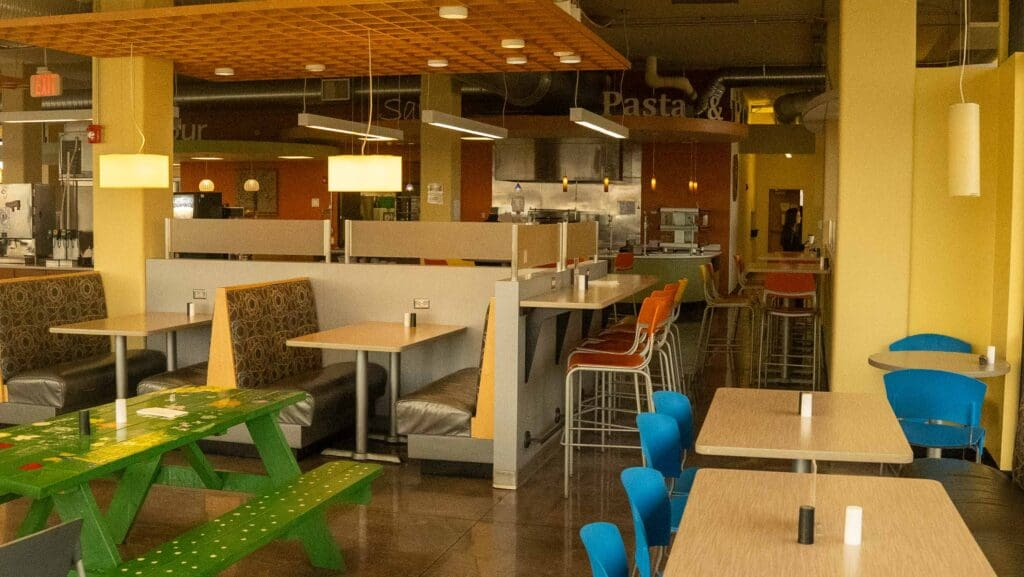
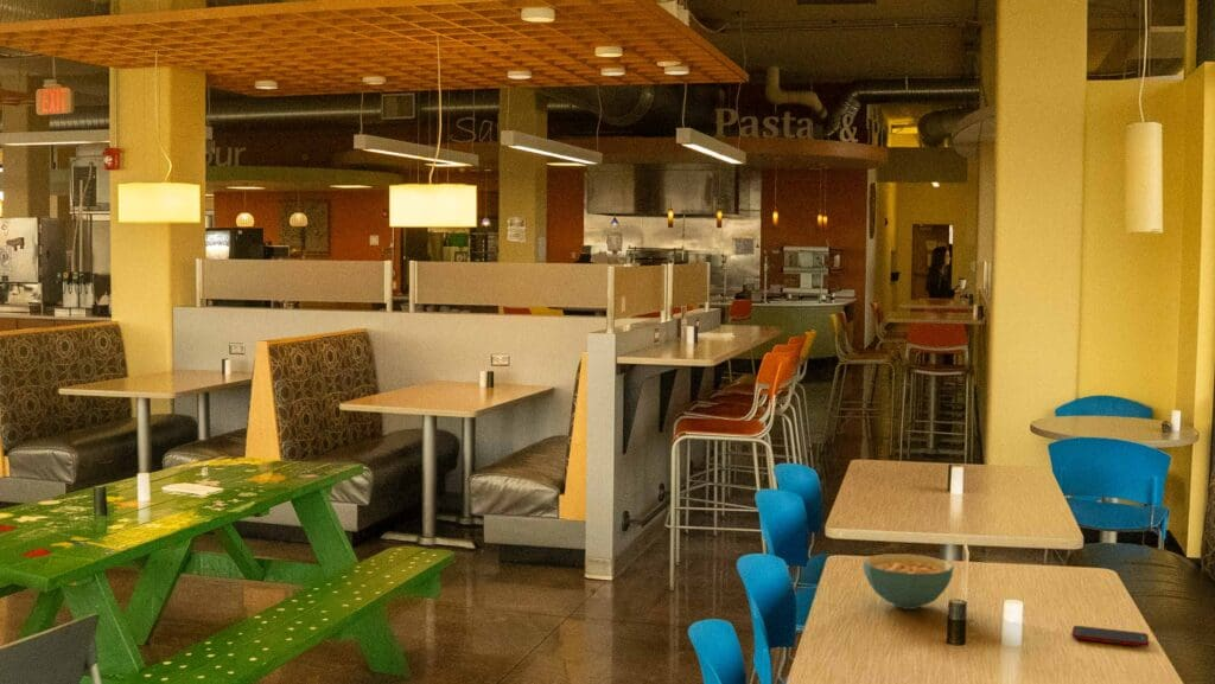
+ cell phone [1070,625,1150,648]
+ cereal bowl [863,552,955,611]
